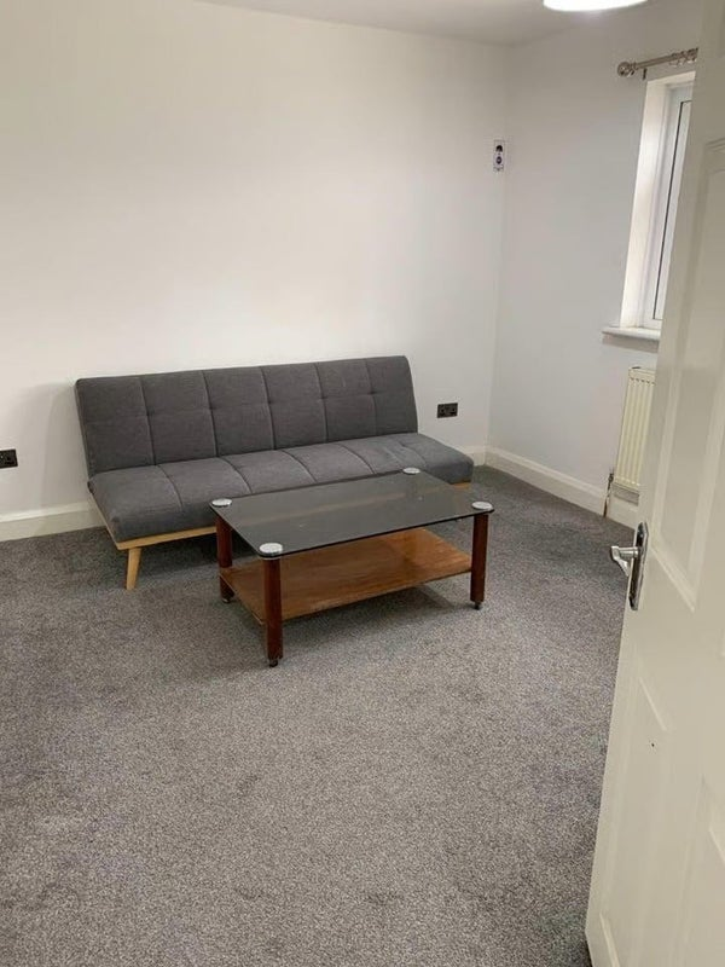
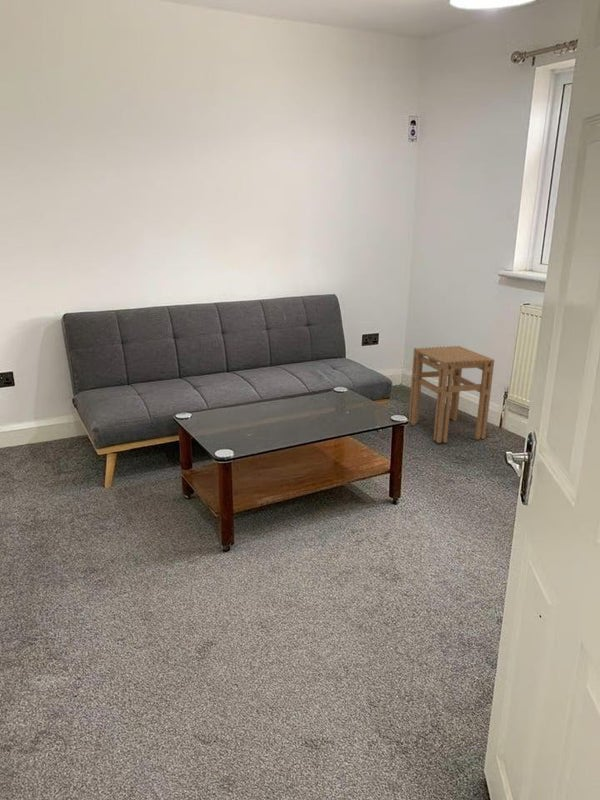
+ stool [408,345,495,444]
